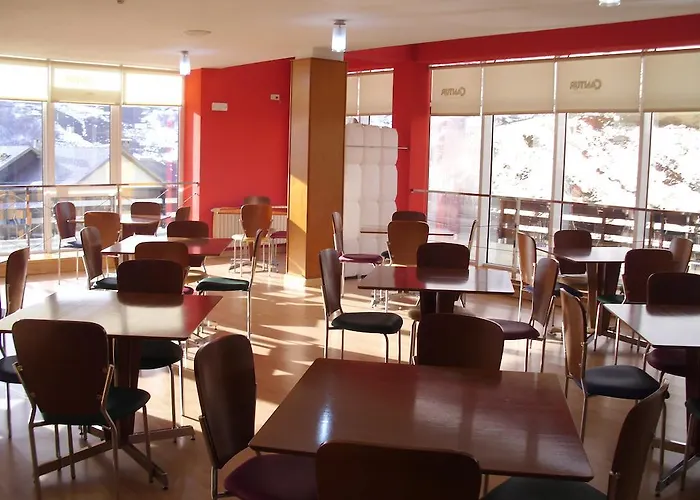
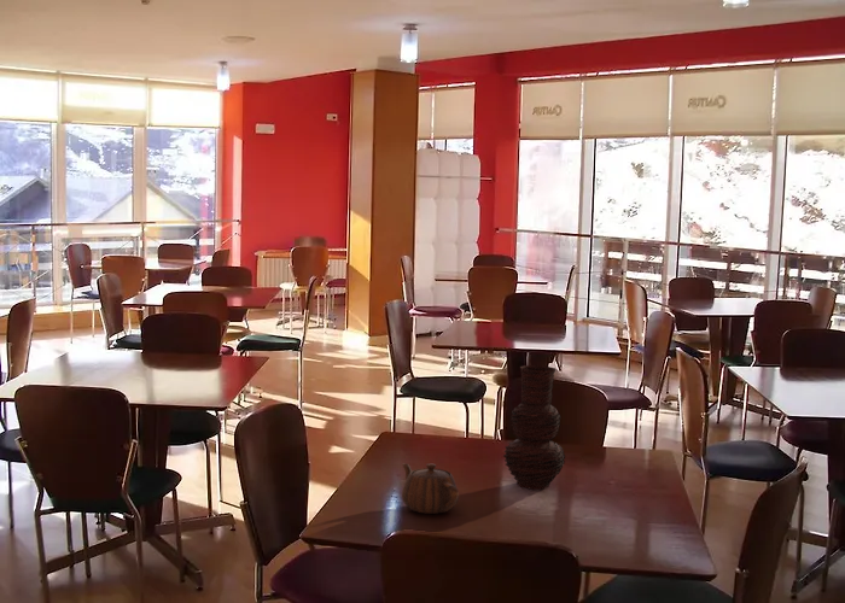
+ vase [502,364,566,490]
+ teapot [401,462,460,515]
